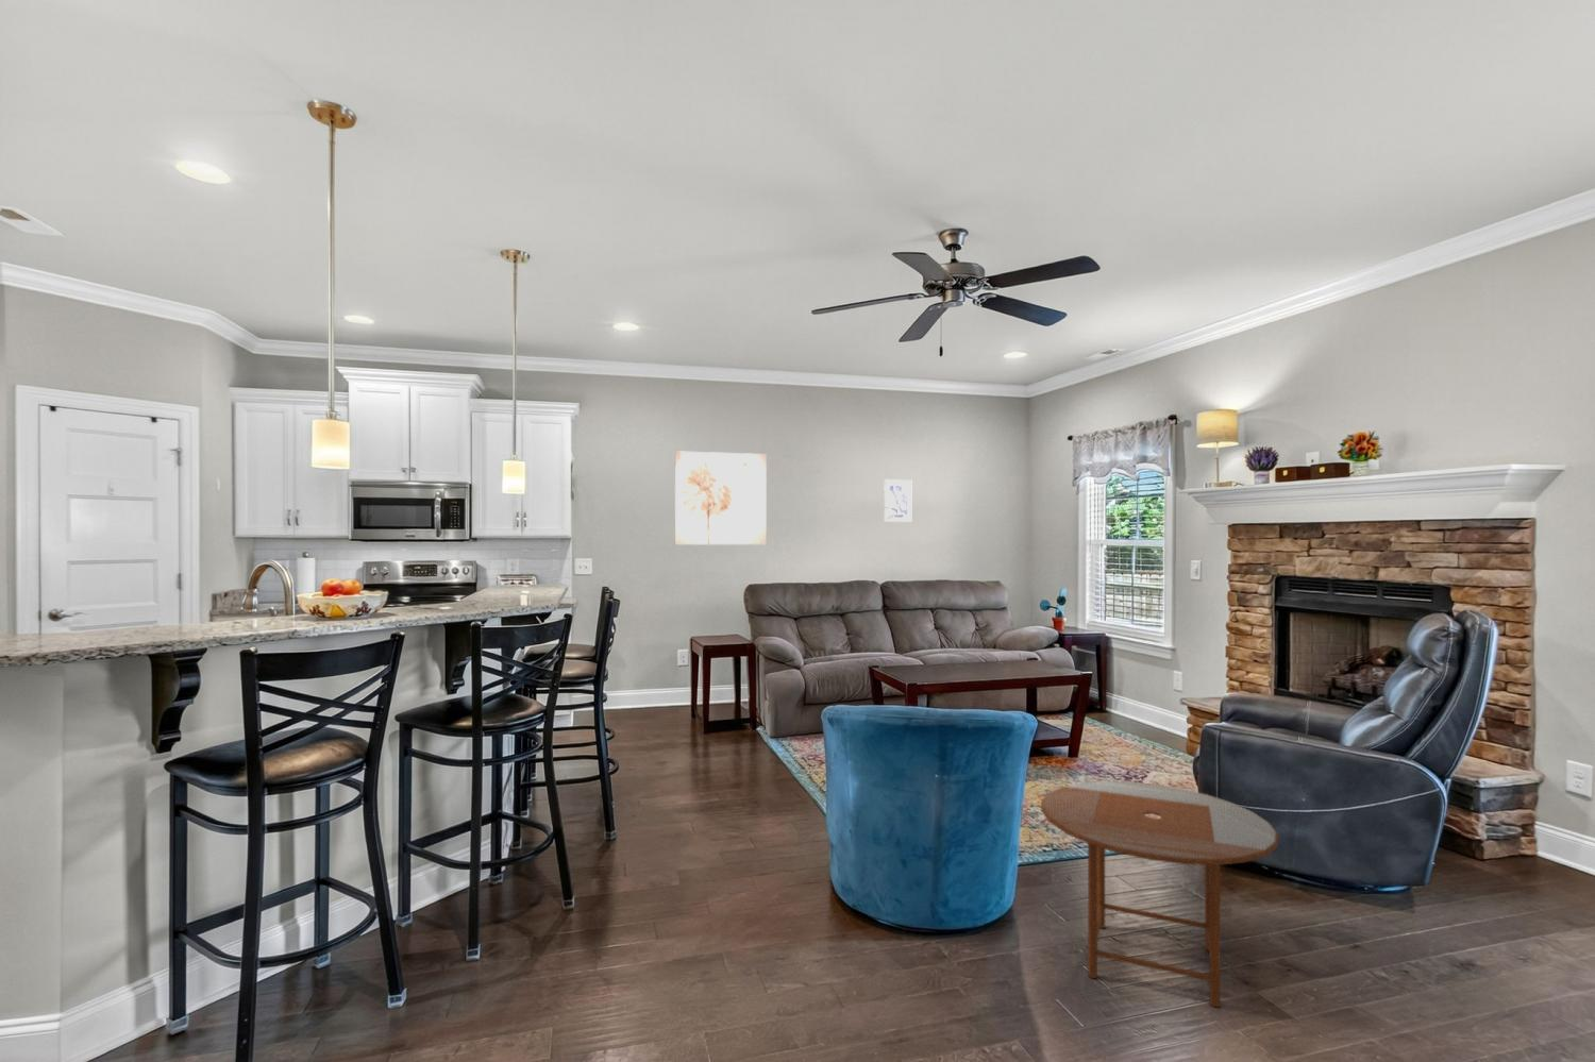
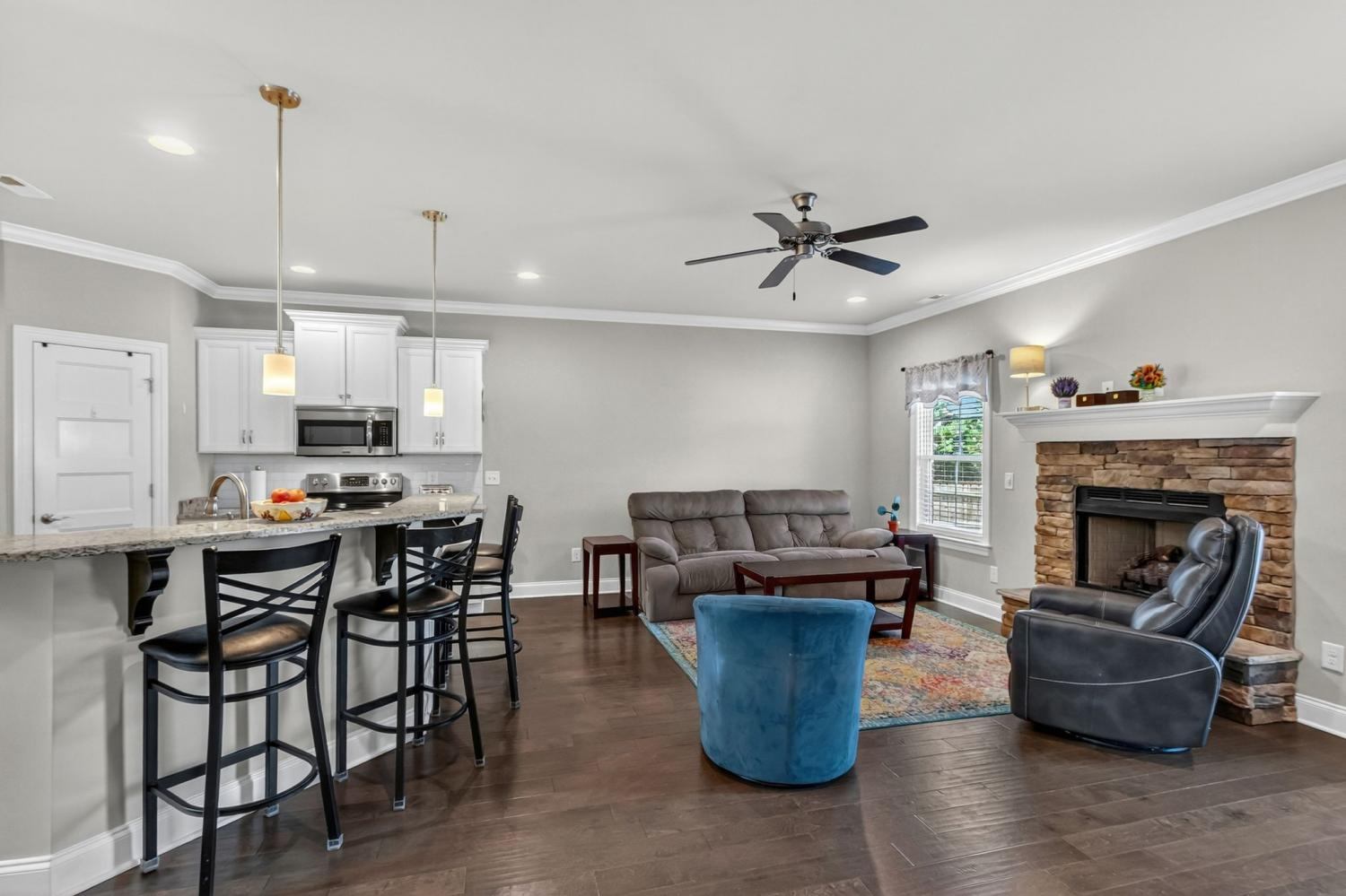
- wall art [674,449,768,545]
- wall art [884,479,912,523]
- side table [1040,780,1280,1007]
